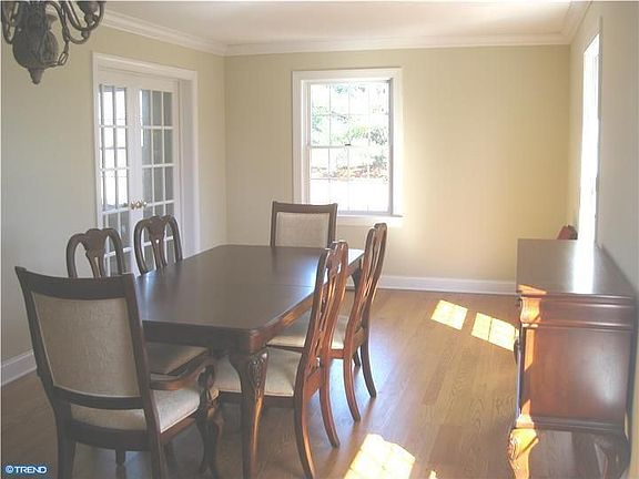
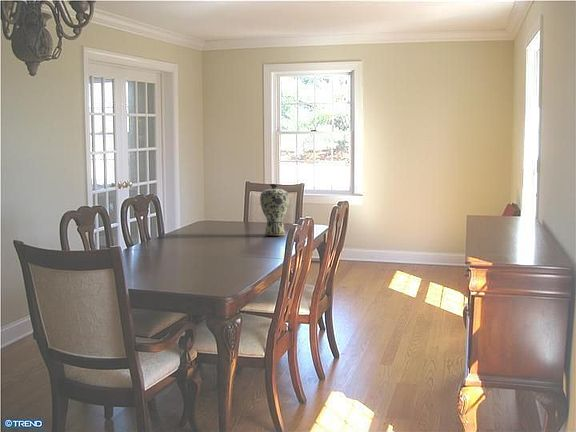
+ vase [259,183,290,236]
